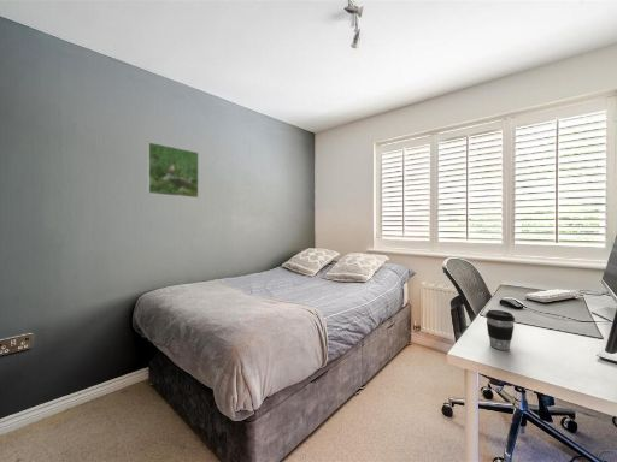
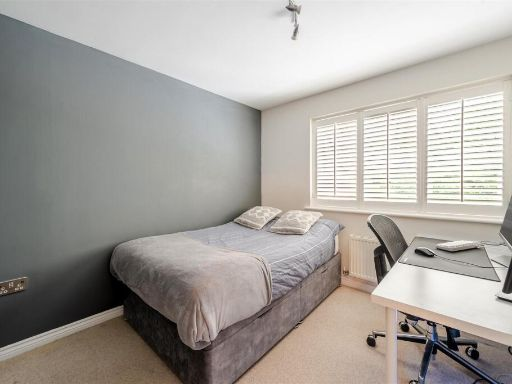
- coffee cup [484,309,516,351]
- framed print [146,141,200,200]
